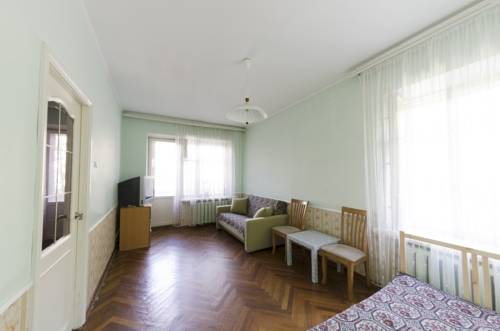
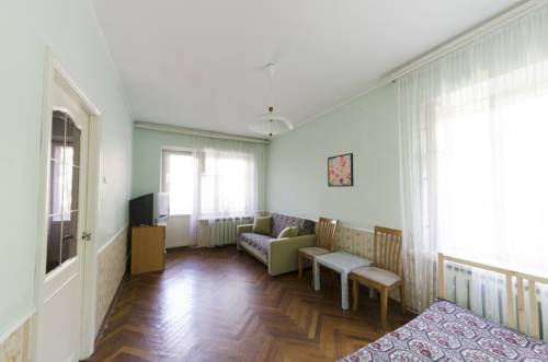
+ wall art [327,152,355,188]
